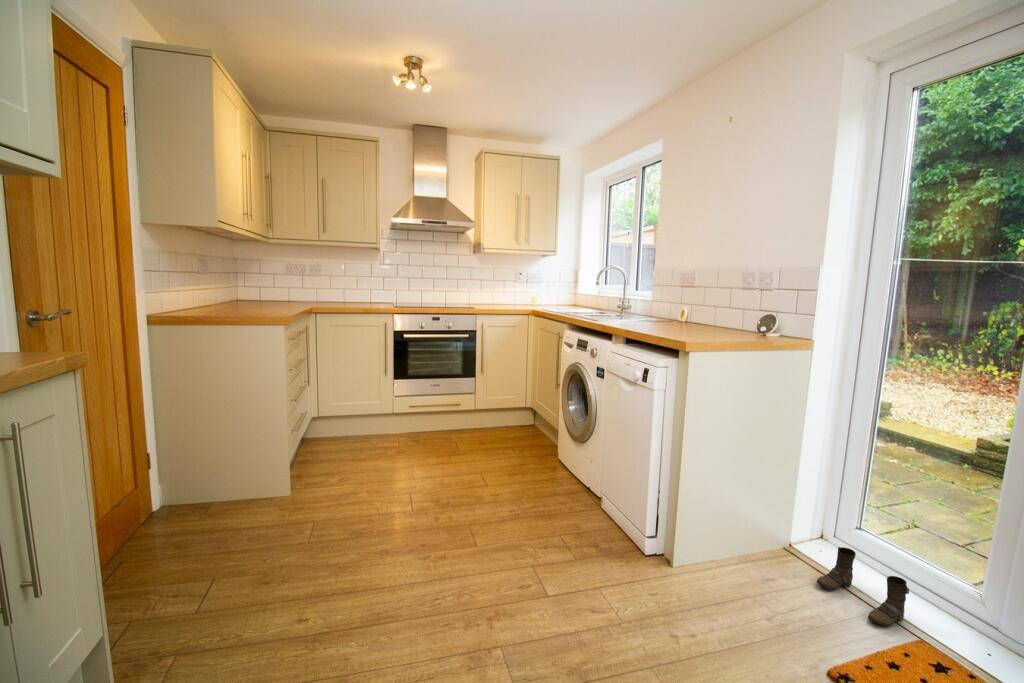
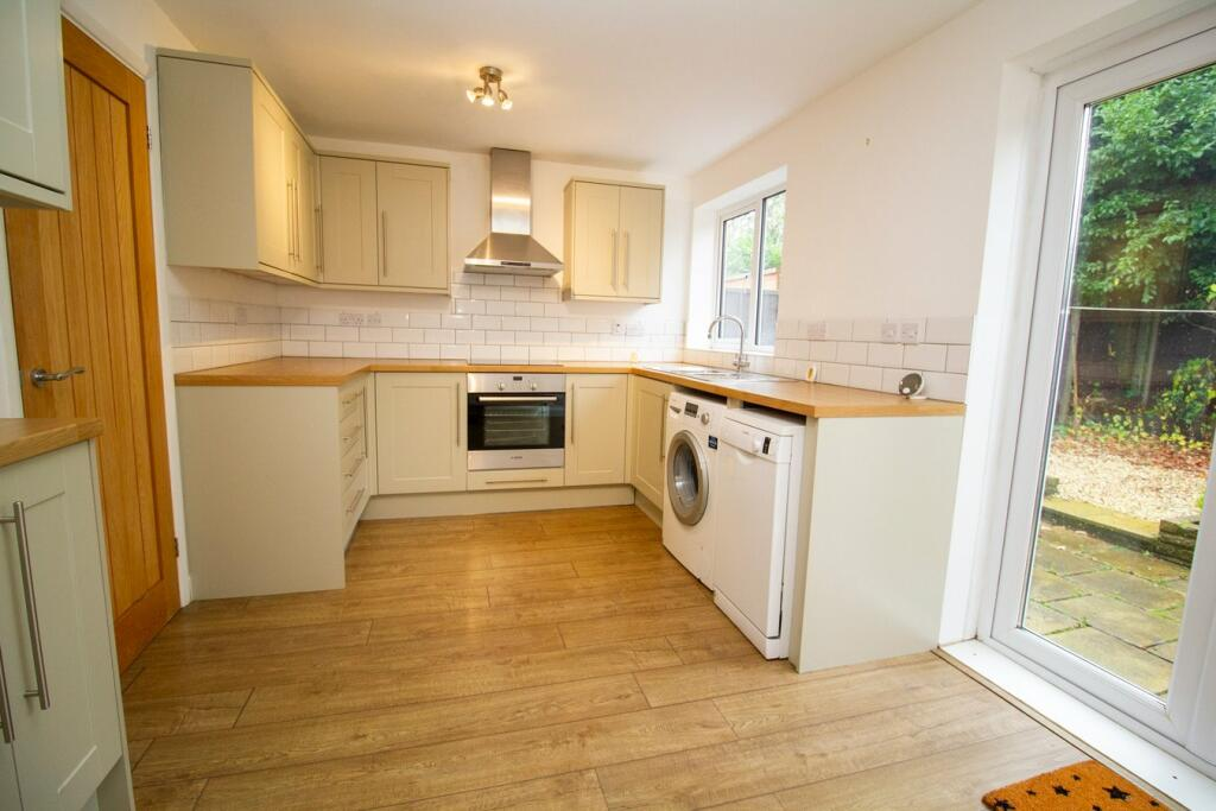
- boots [816,546,910,628]
